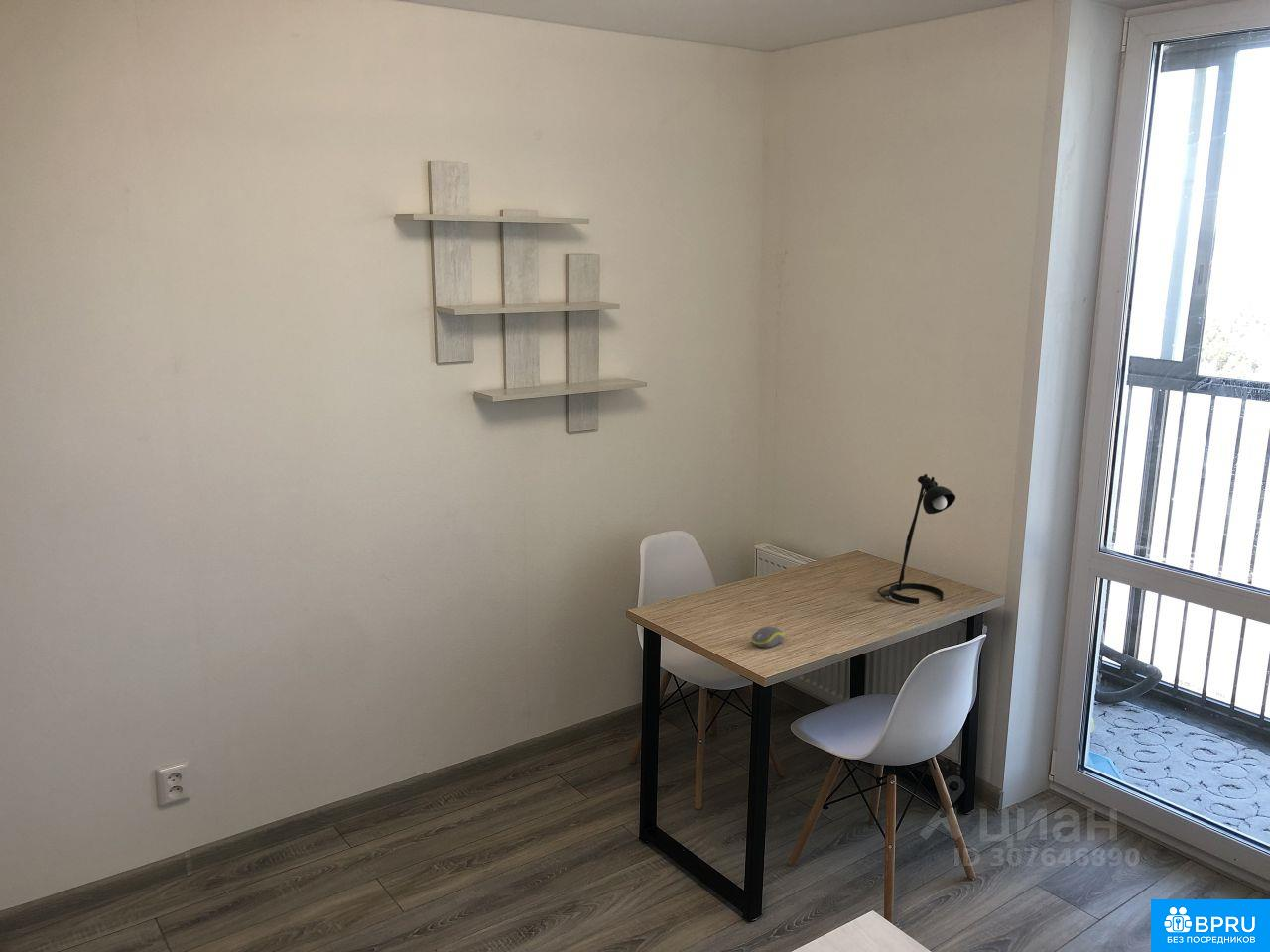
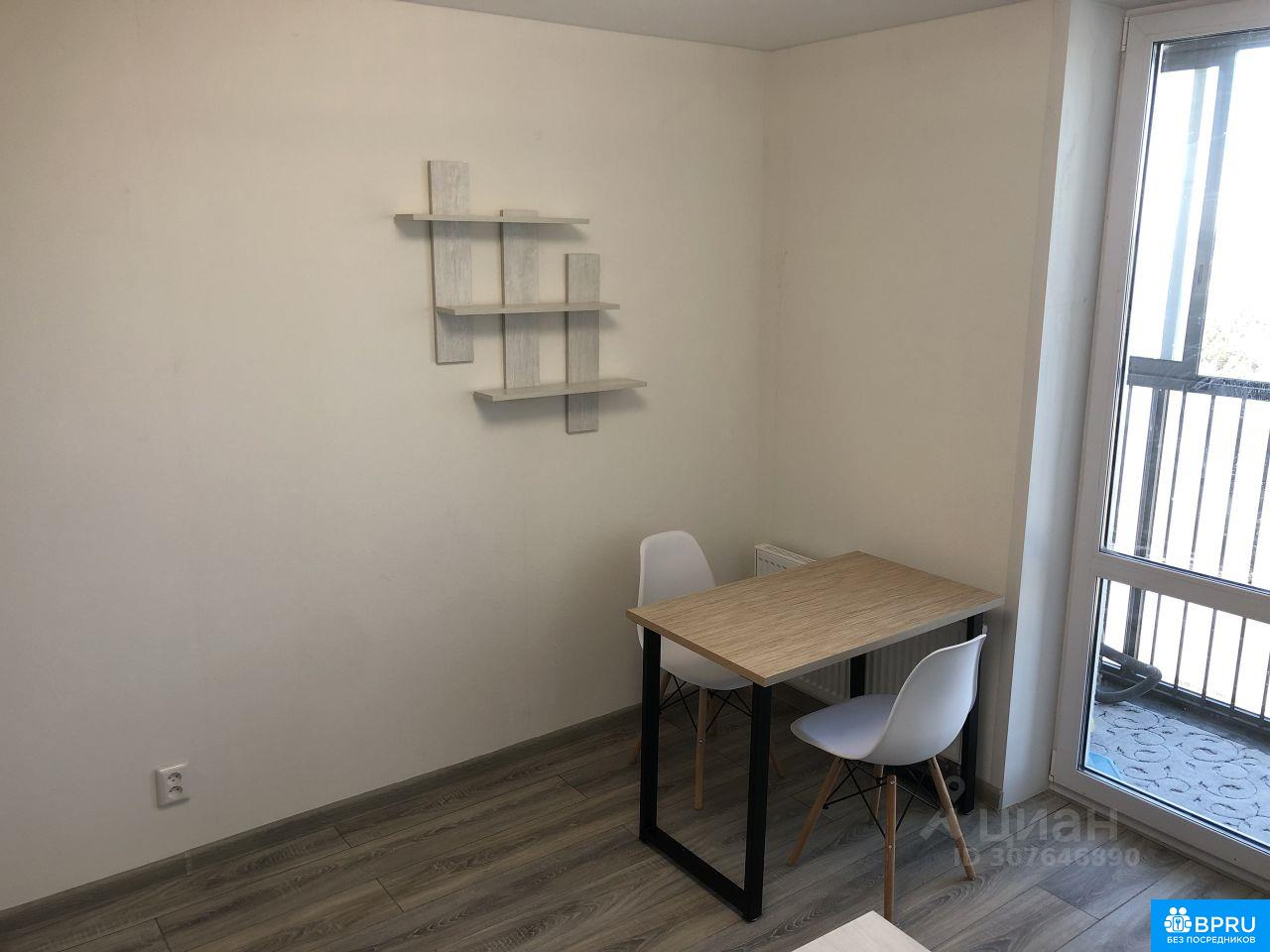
- computer mouse [750,626,785,649]
- desk lamp [877,473,956,605]
